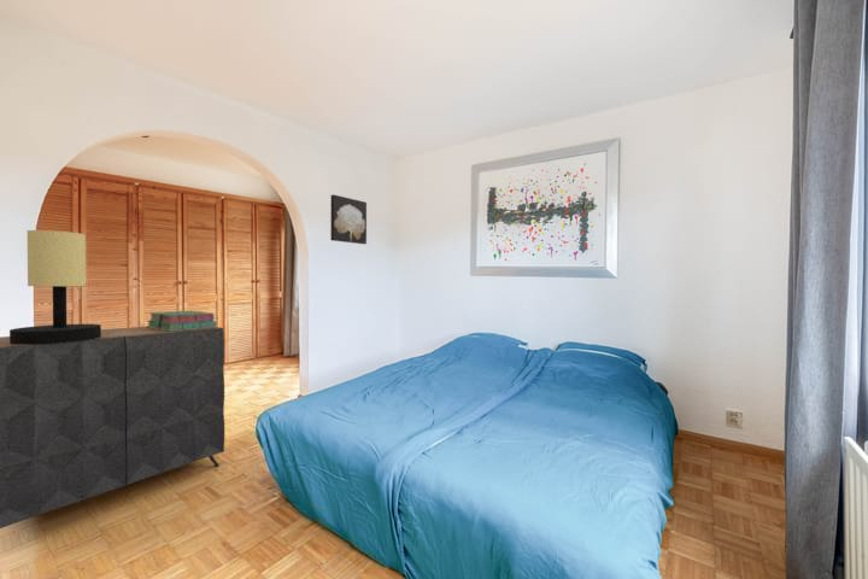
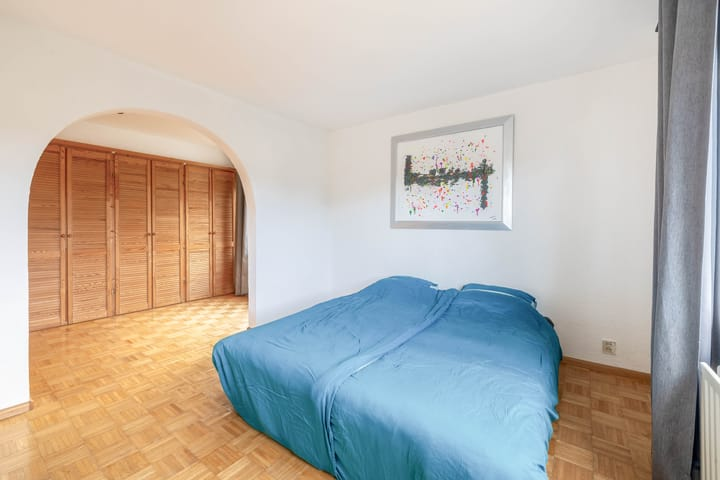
- wall art [329,194,368,245]
- dresser [0,326,225,530]
- stack of books [146,310,218,331]
- table lamp [8,229,102,345]
